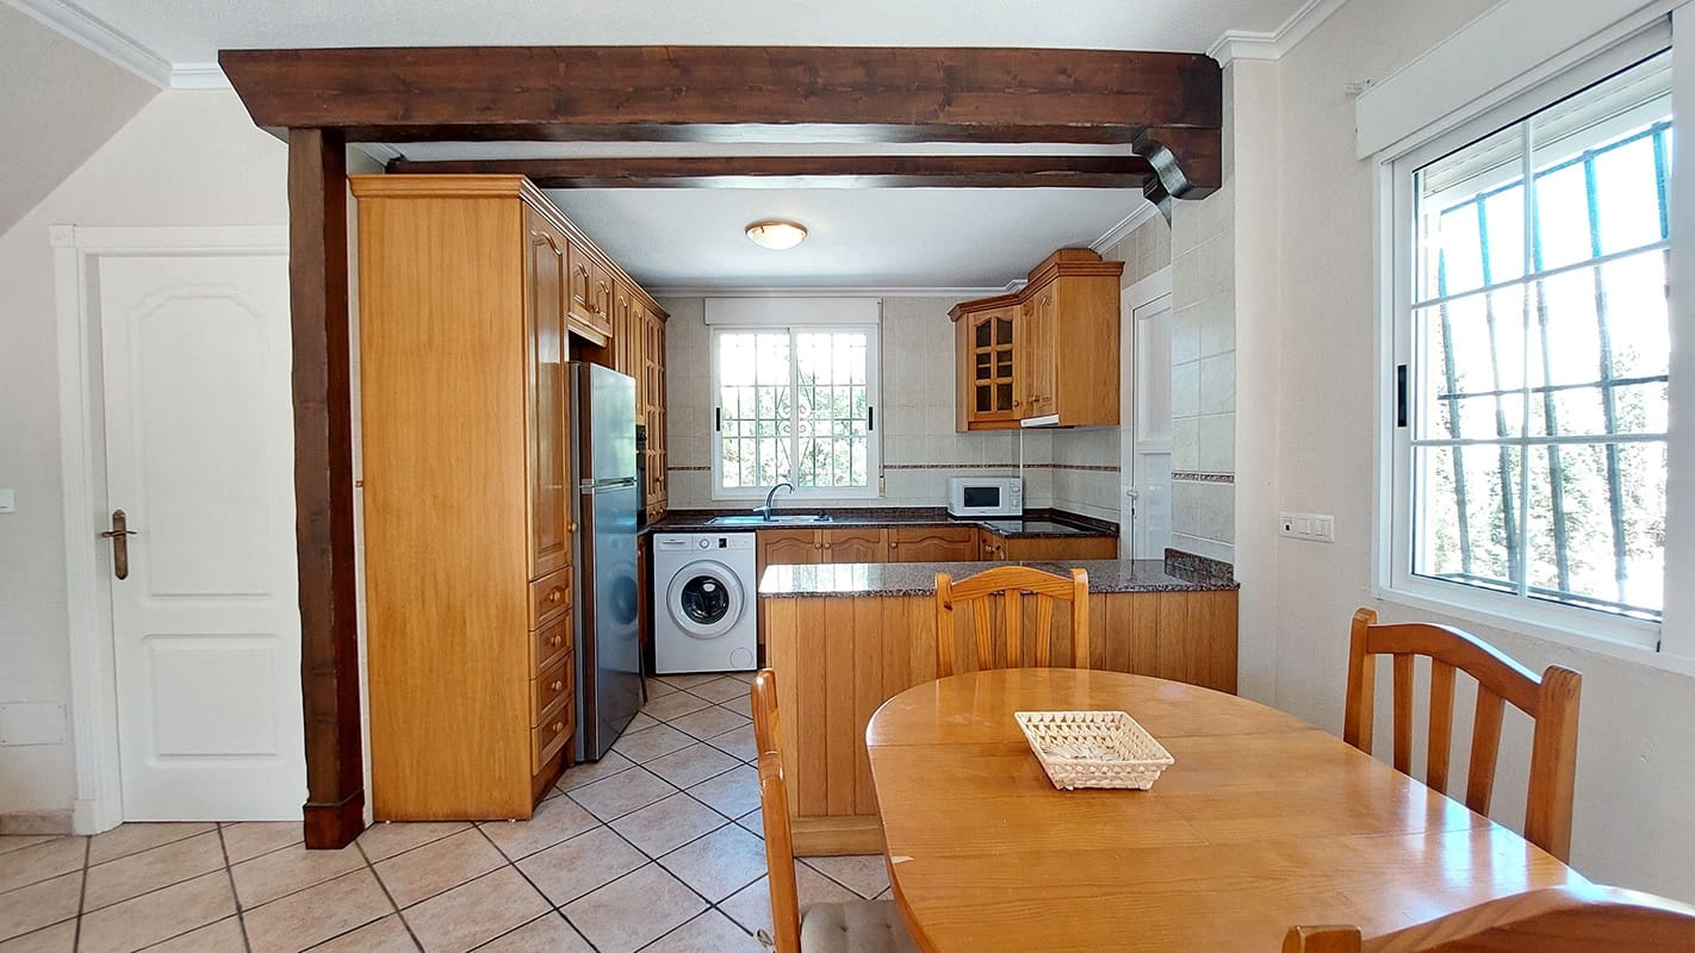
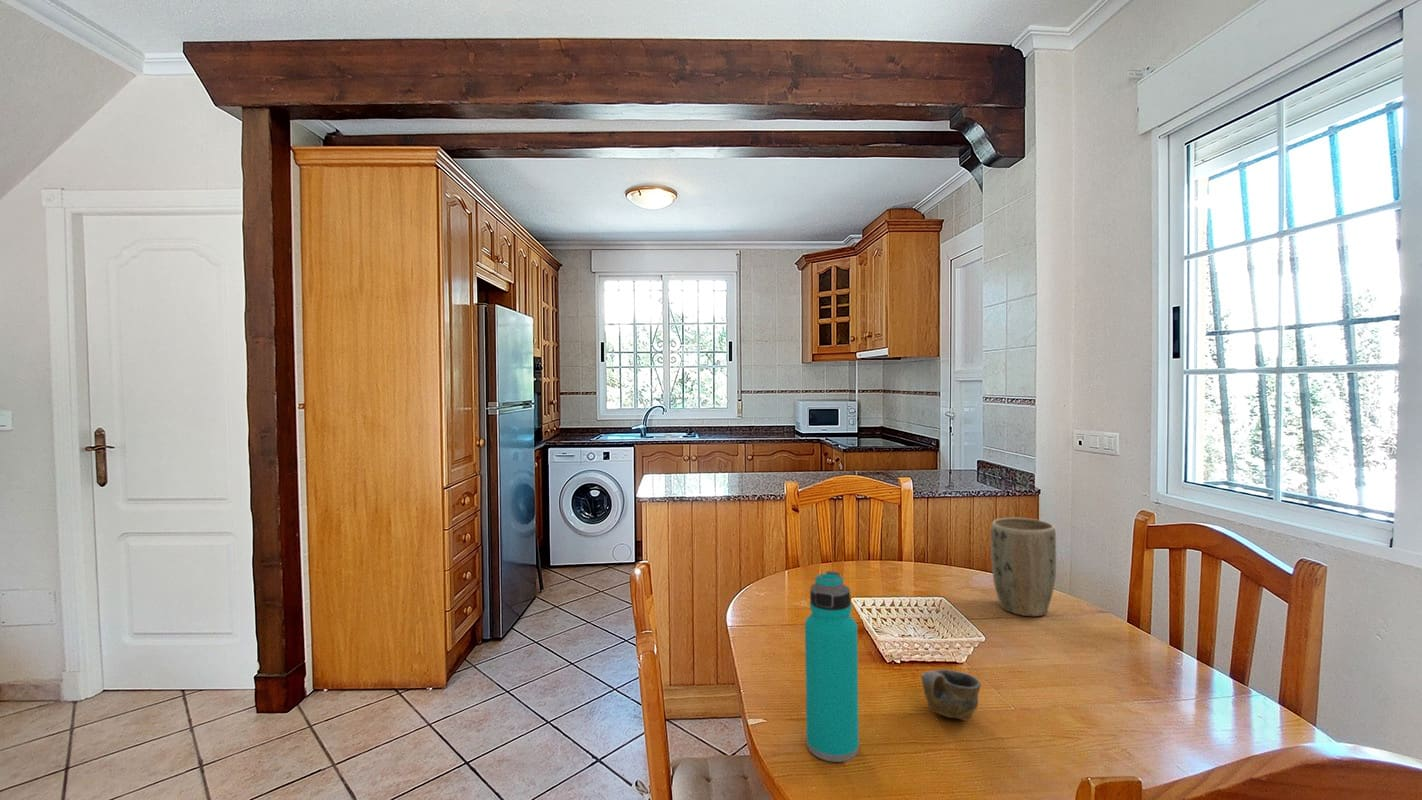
+ plant pot [990,517,1057,617]
+ water bottle [804,570,860,763]
+ cup [920,668,982,722]
